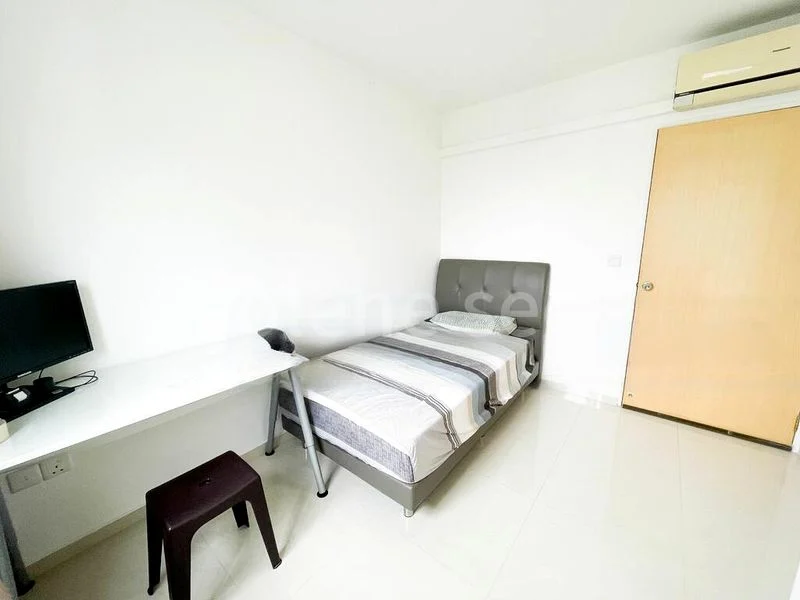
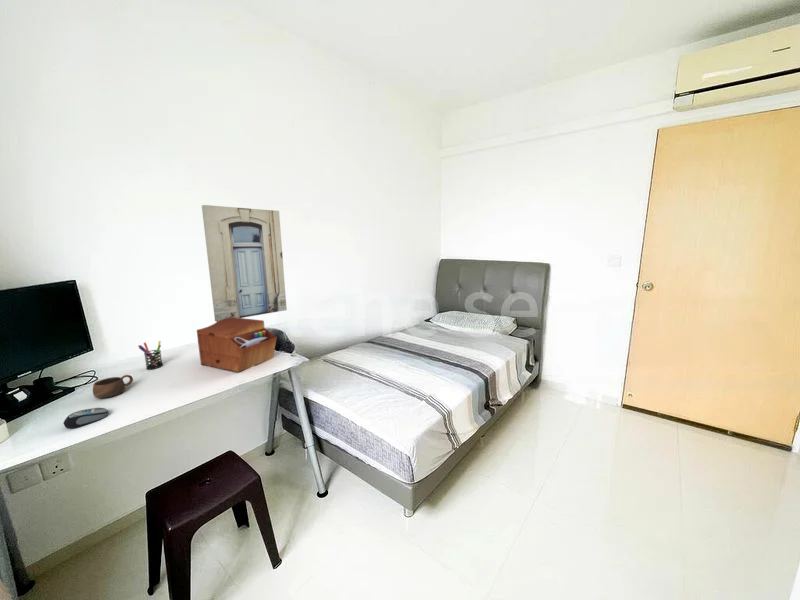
+ cup [92,374,134,399]
+ wall art [201,204,288,322]
+ sewing box [196,317,278,373]
+ pen holder [137,340,164,370]
+ computer mouse [62,407,109,430]
